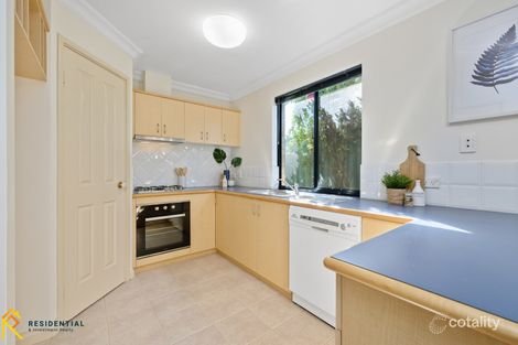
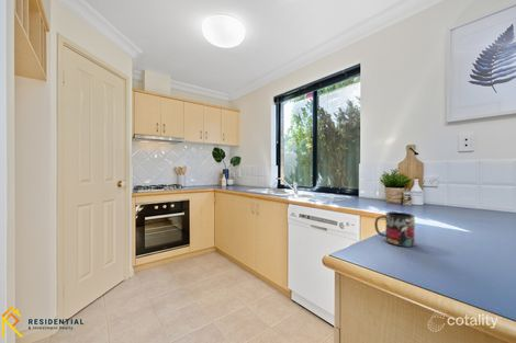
+ mug [373,210,416,248]
